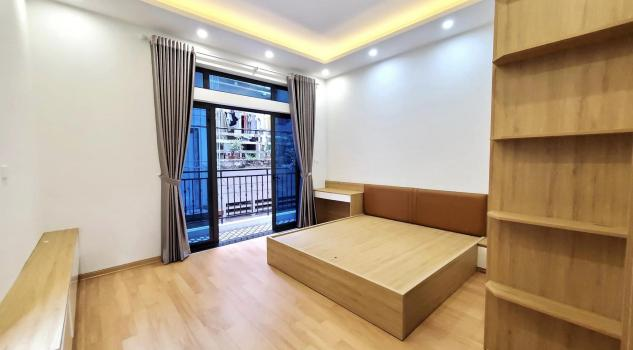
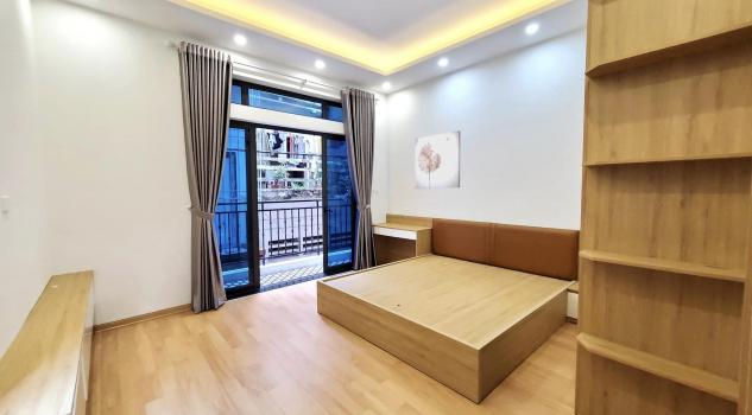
+ wall art [415,129,461,190]
